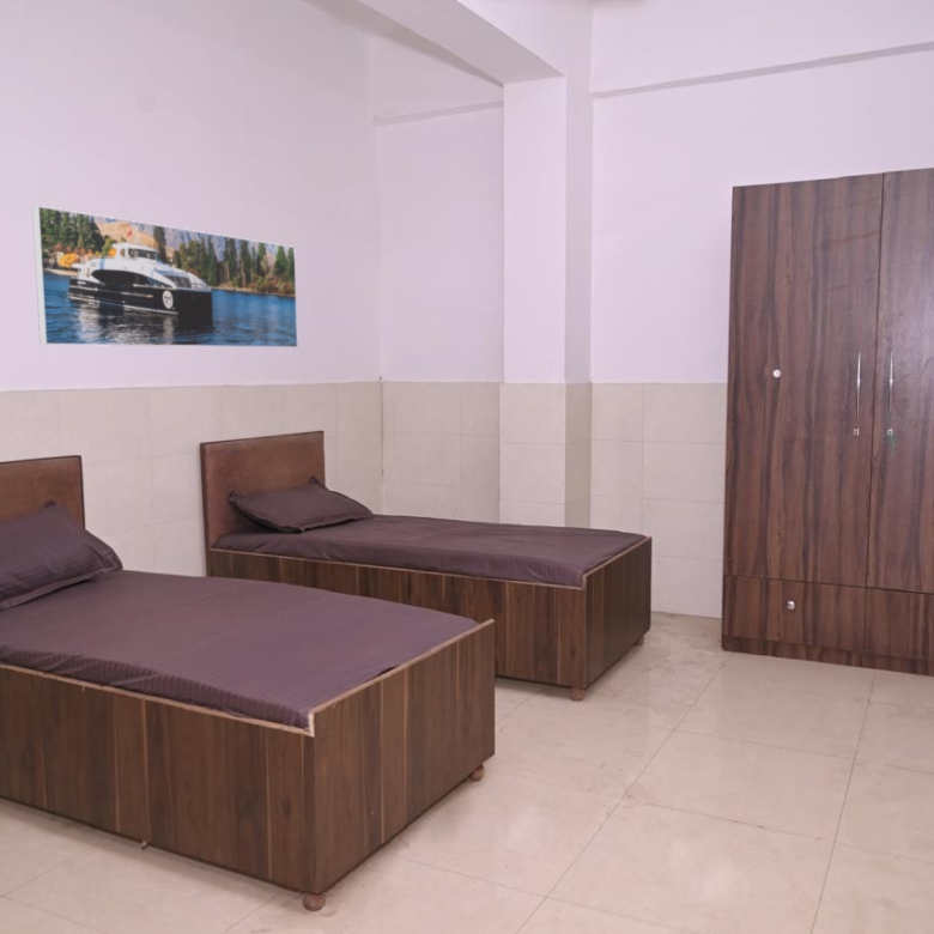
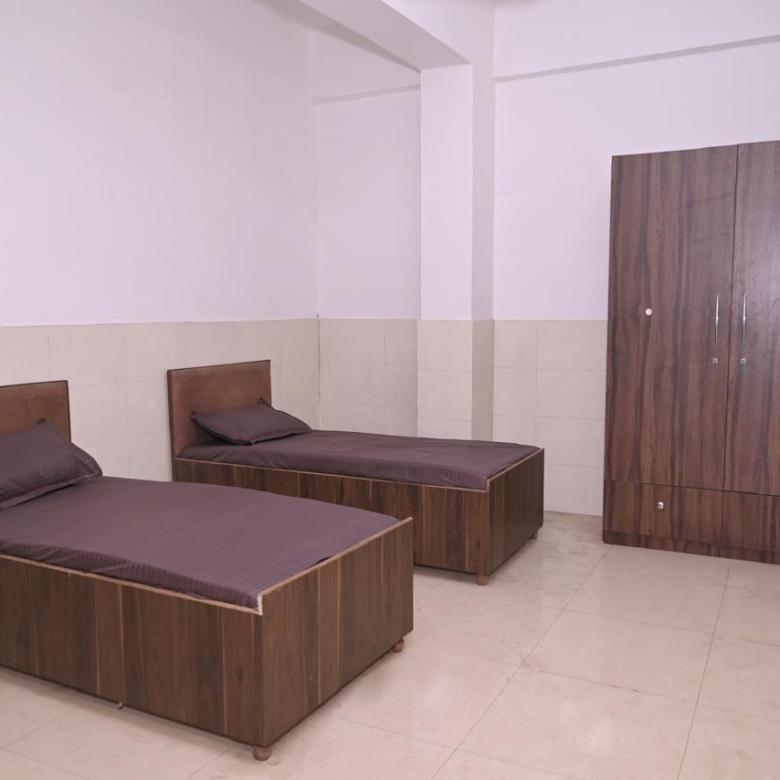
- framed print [31,205,299,348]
